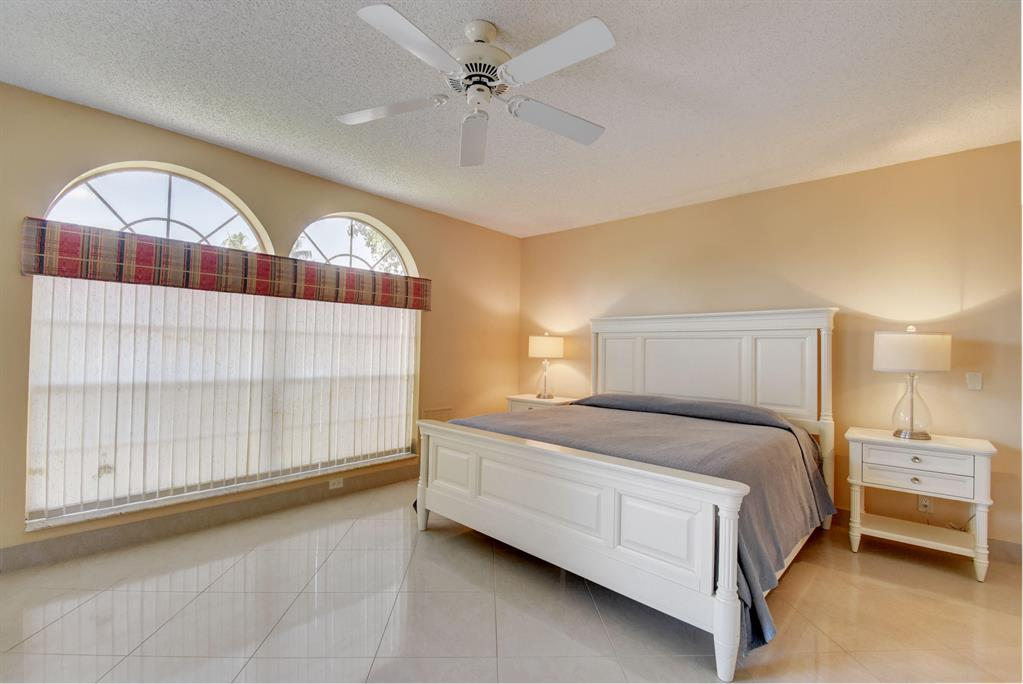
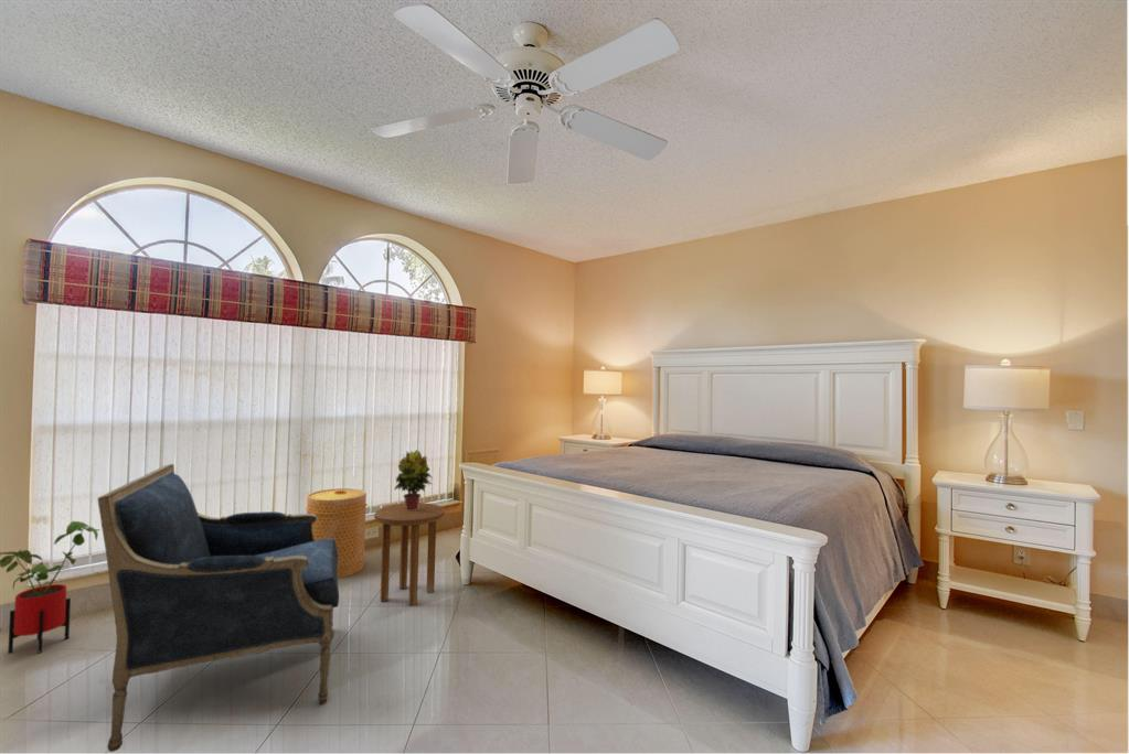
+ potted plant [393,449,434,510]
+ armchair [97,463,340,753]
+ house plant [0,520,102,655]
+ basket [305,487,368,579]
+ side table [373,502,446,607]
